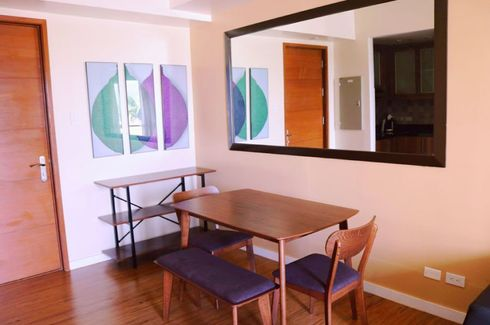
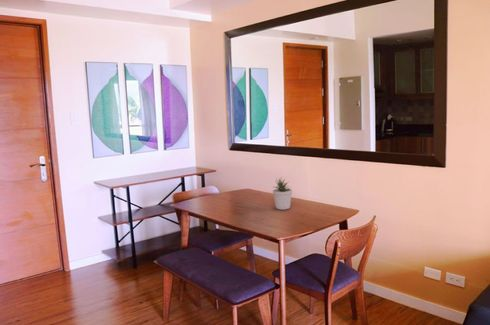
+ potted plant [271,177,293,211]
